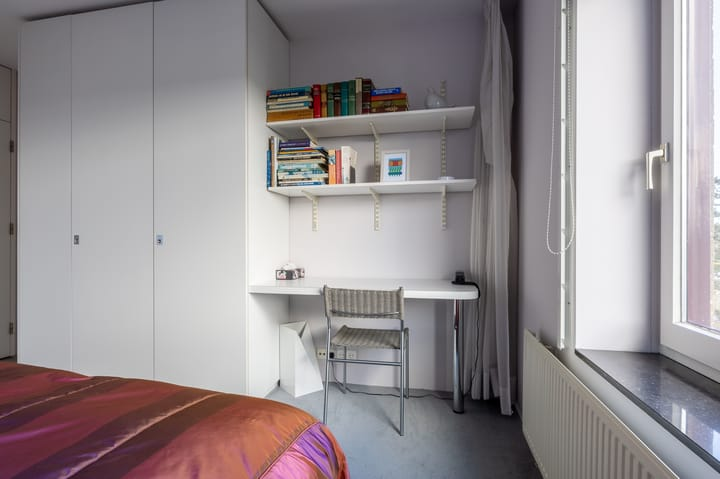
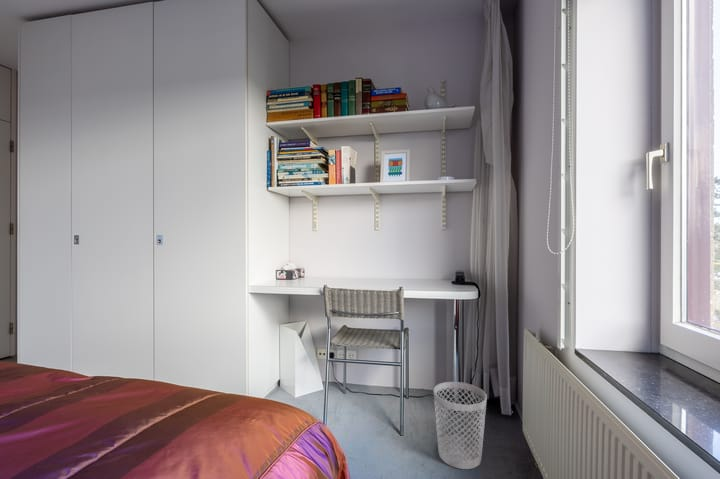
+ wastebasket [433,381,488,470]
